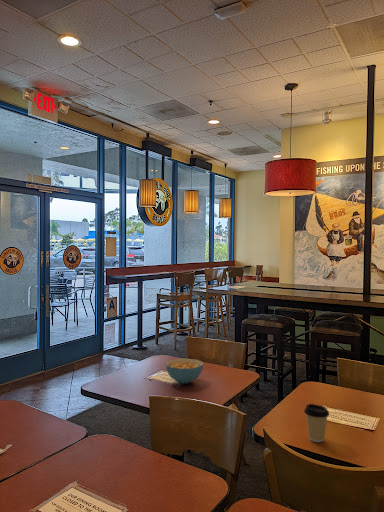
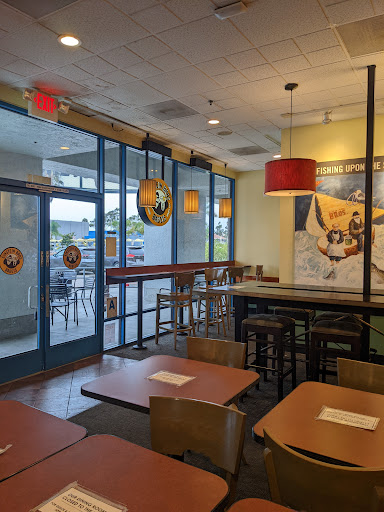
- cereal bowl [165,358,204,385]
- coffee cup [303,403,330,443]
